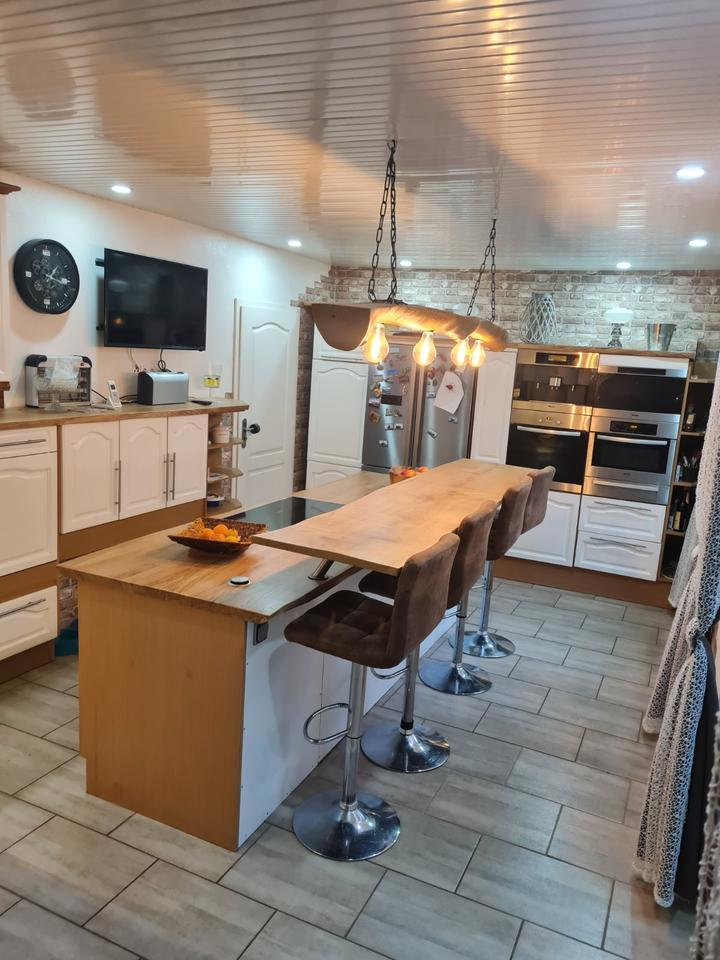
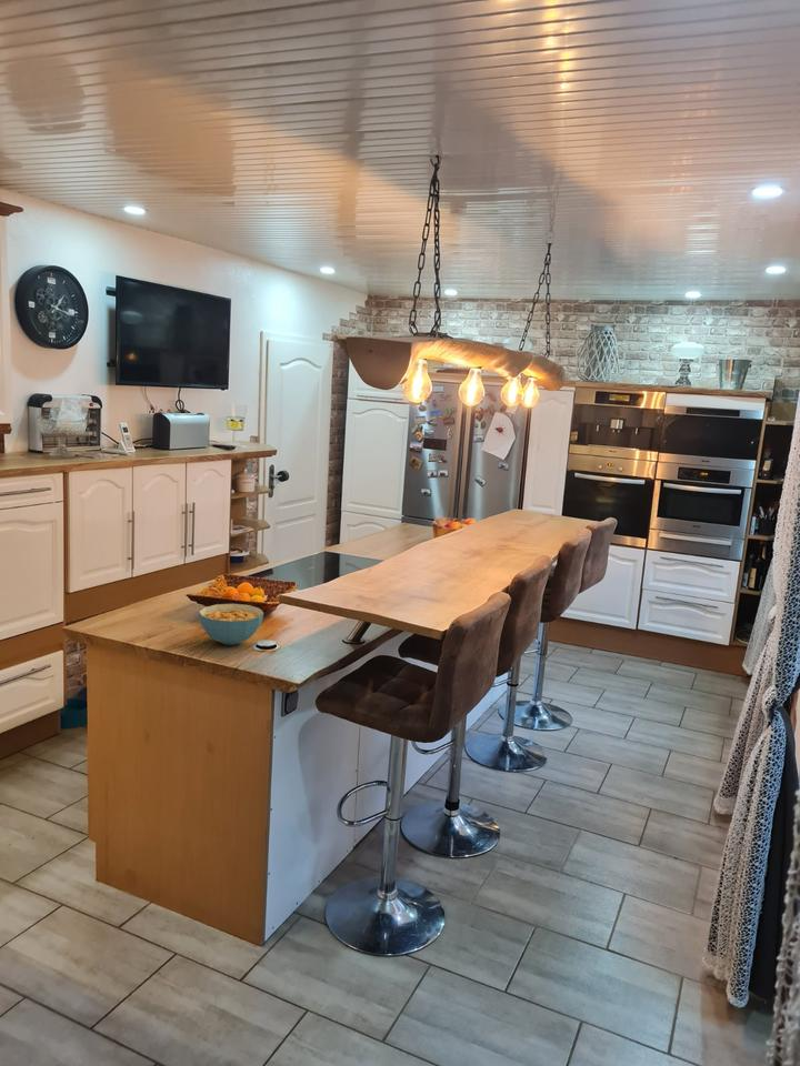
+ cereal bowl [198,603,264,646]
